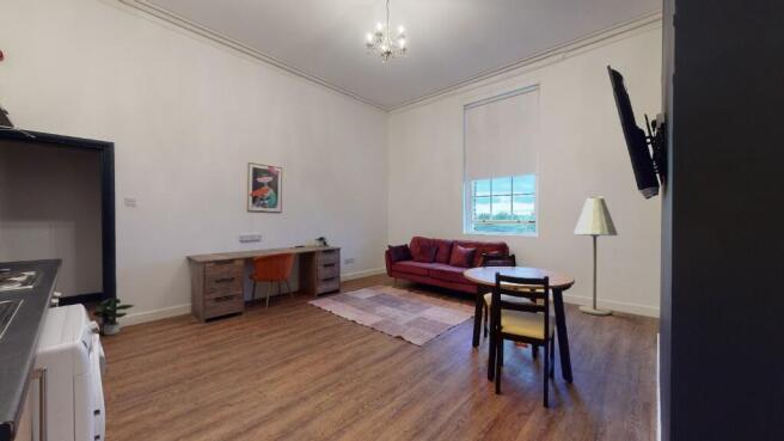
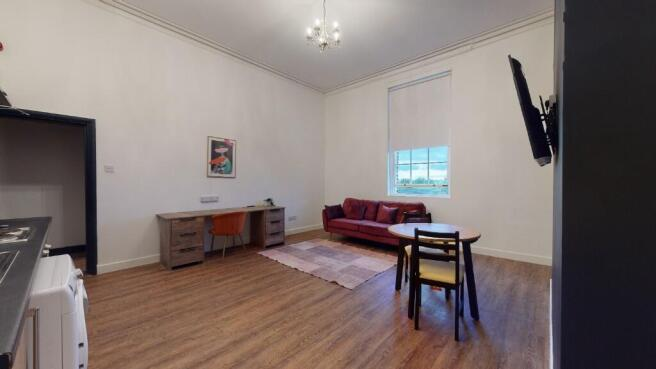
- potted plant [91,298,136,336]
- floor lamp [572,196,619,317]
